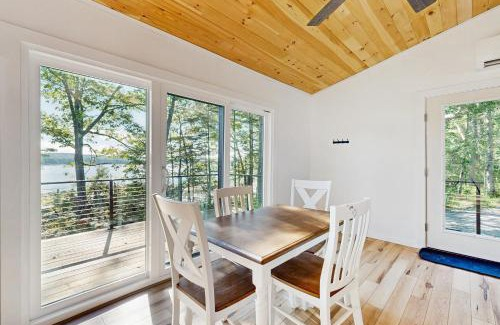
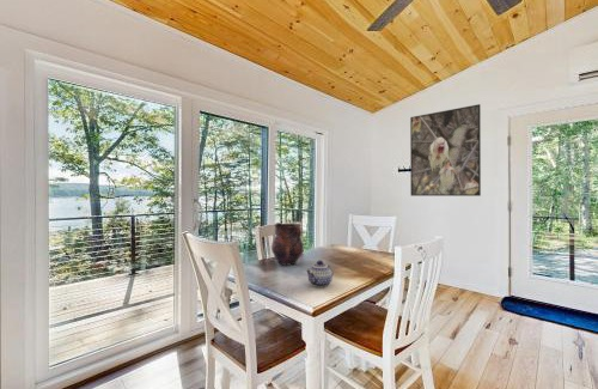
+ teapot [305,260,335,288]
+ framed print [409,103,482,197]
+ vase [270,221,305,266]
